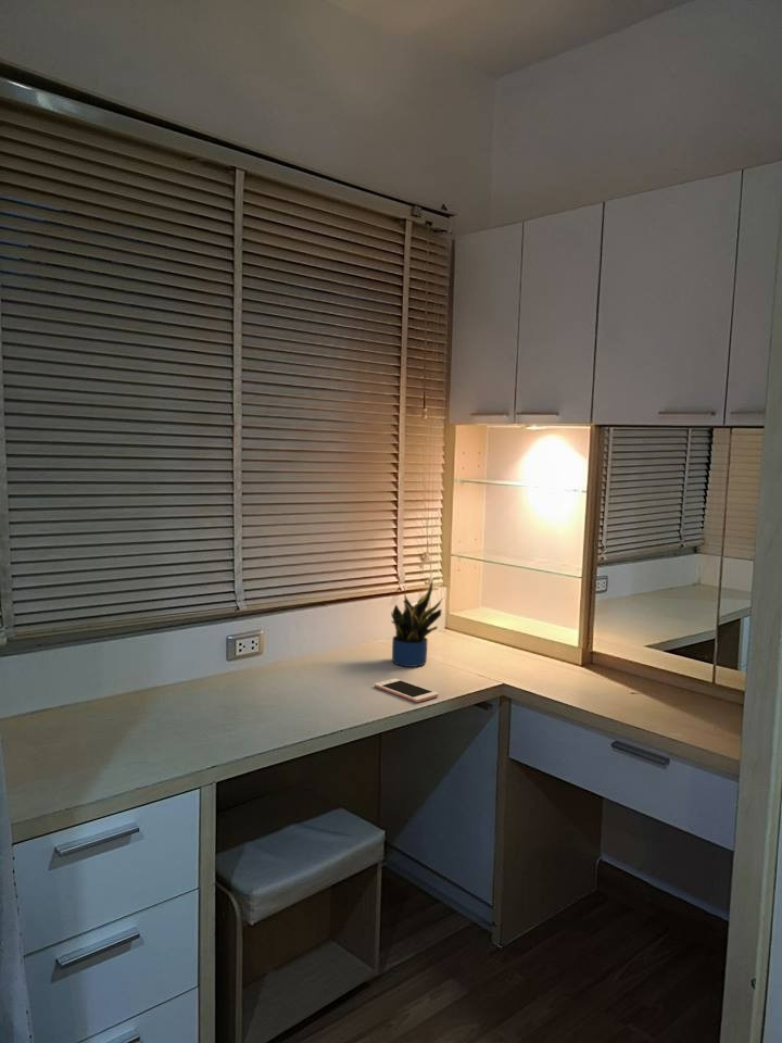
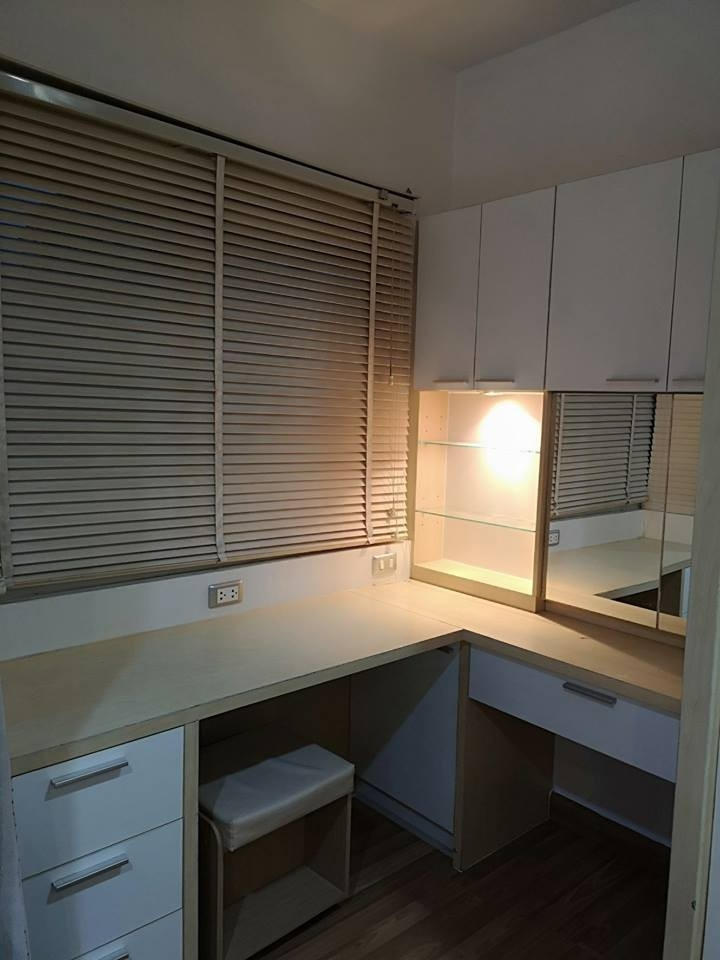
- cell phone [374,677,439,703]
- potted plant [390,578,444,668]
